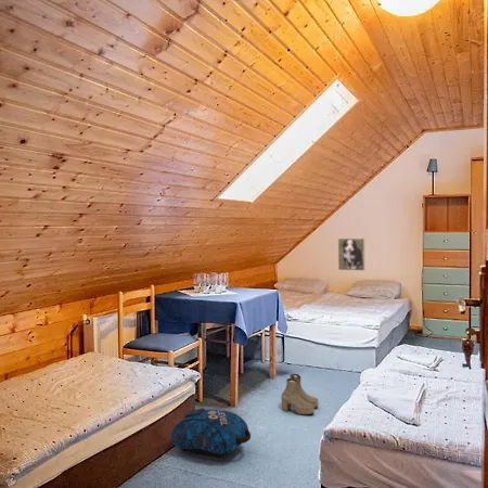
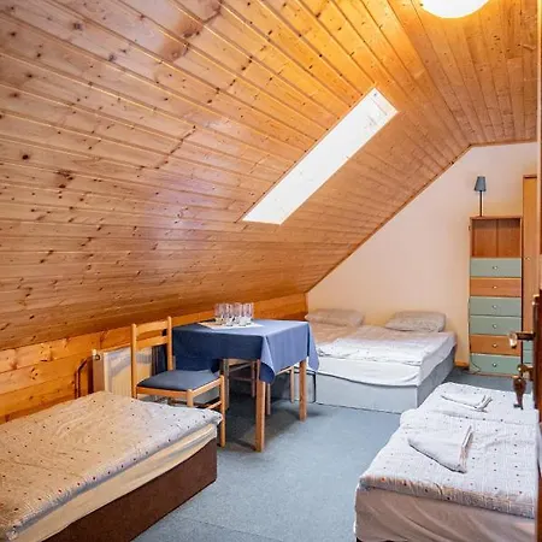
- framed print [337,237,365,272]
- backpack [170,408,252,461]
- boots [280,373,320,415]
